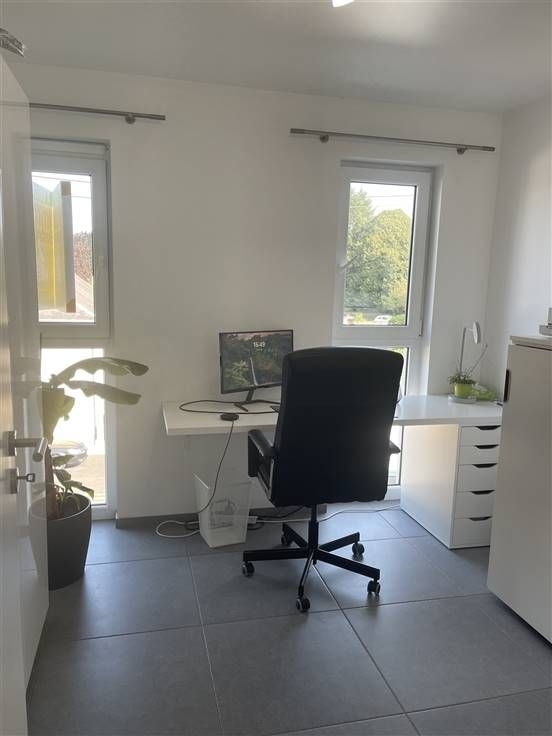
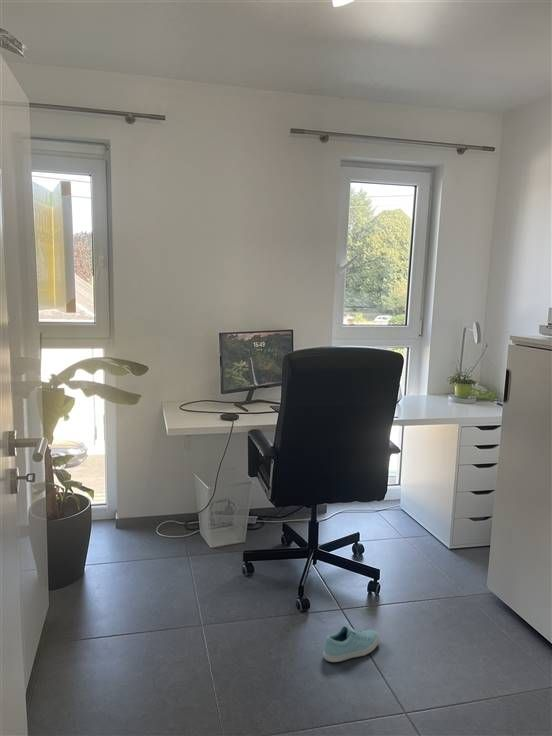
+ sneaker [322,625,380,663]
